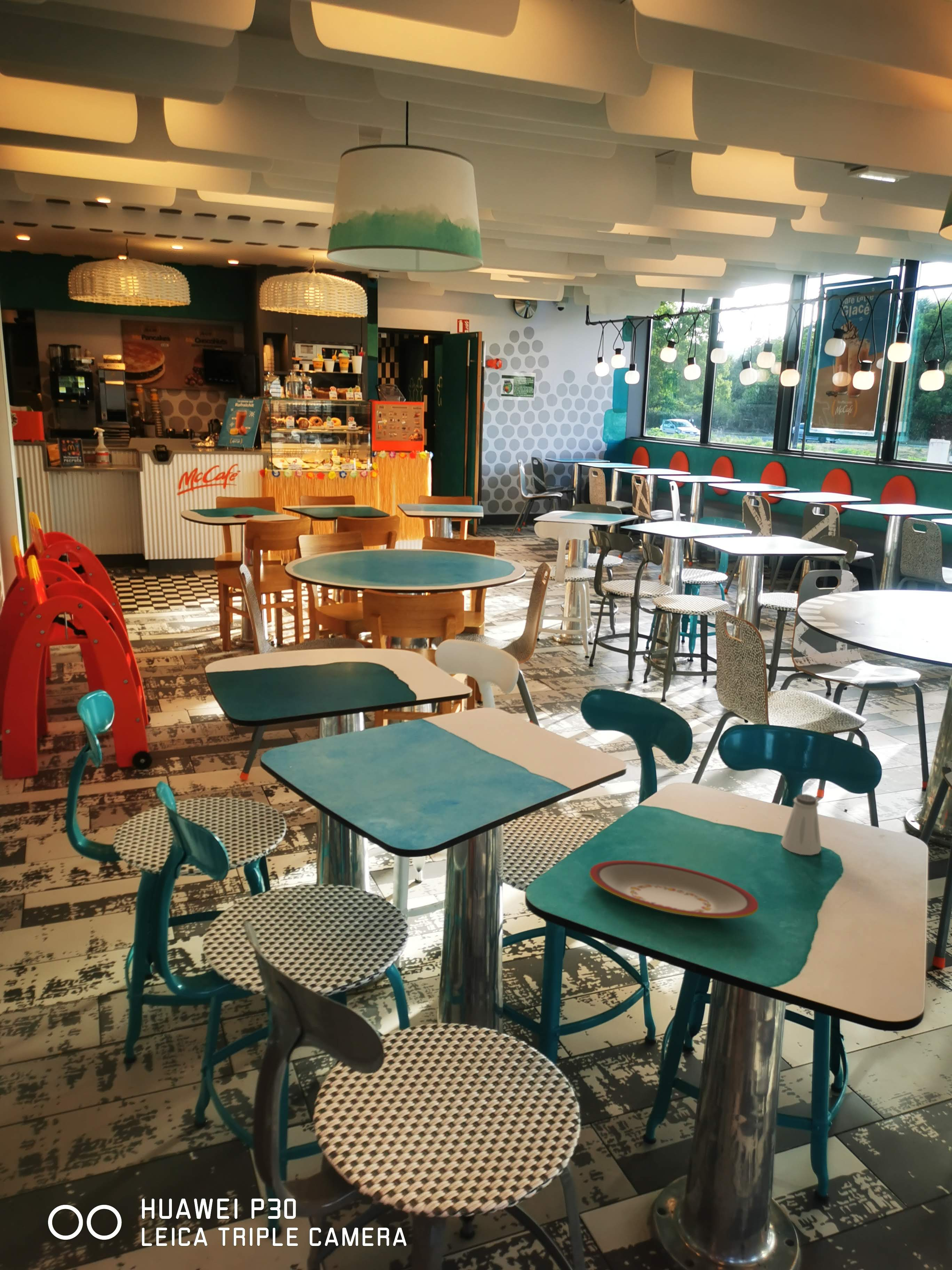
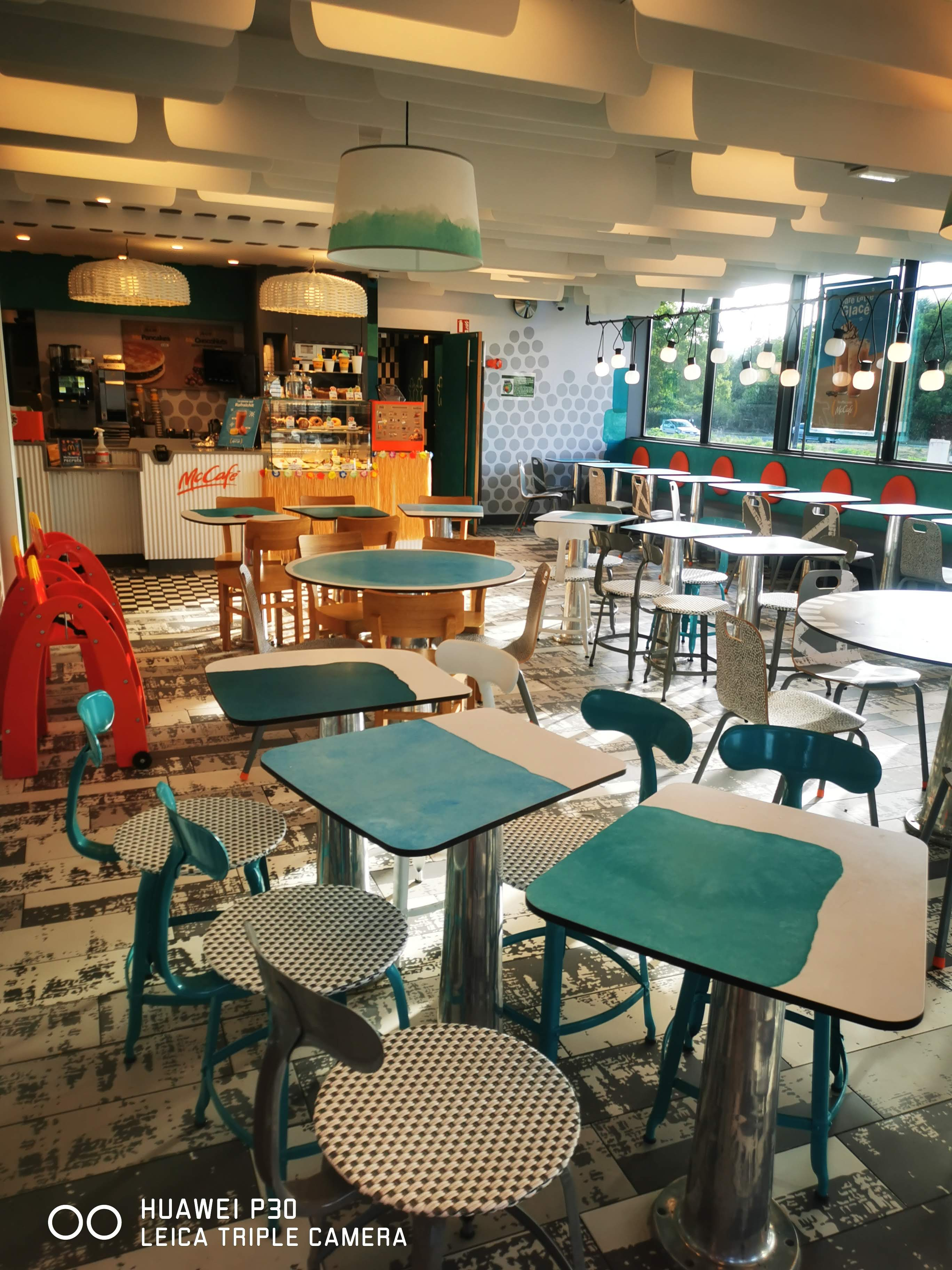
- plate [589,860,759,919]
- saltshaker [780,794,822,855]
